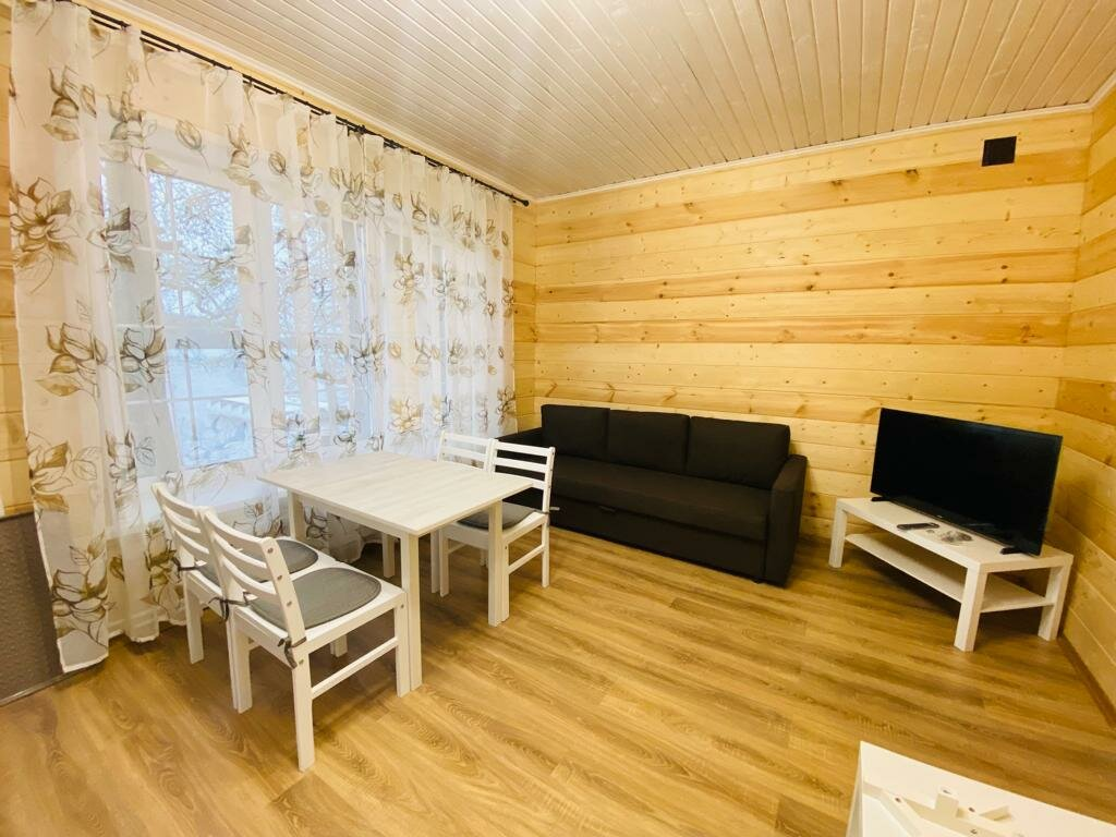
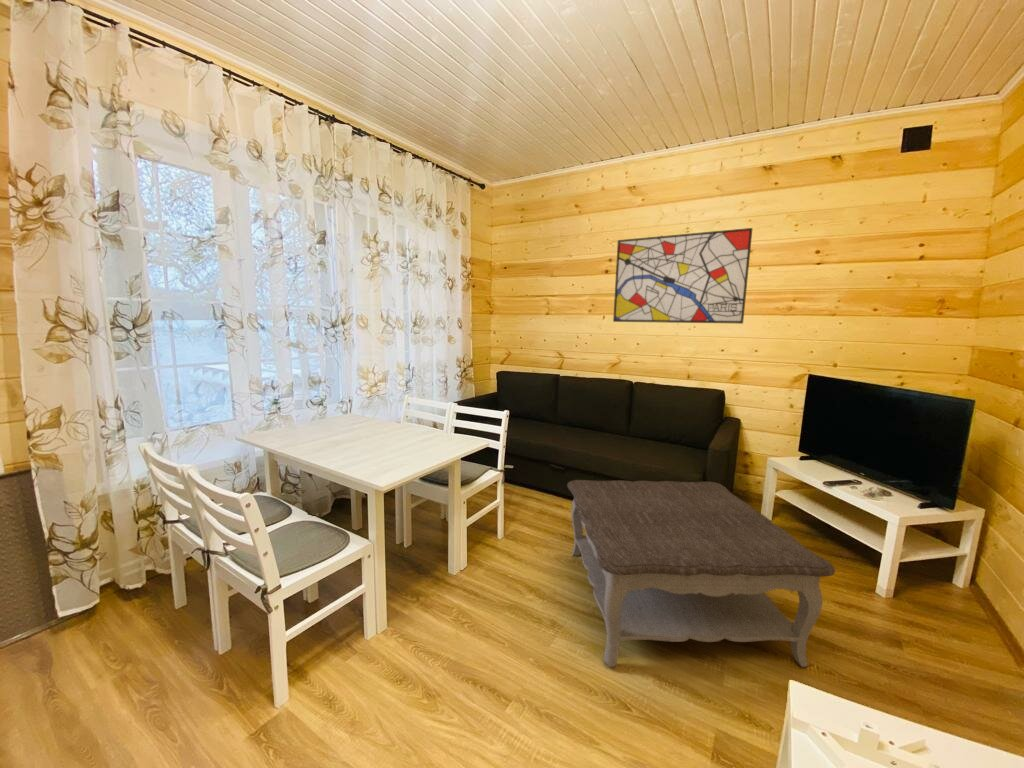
+ coffee table [566,479,836,668]
+ wall art [612,227,754,325]
